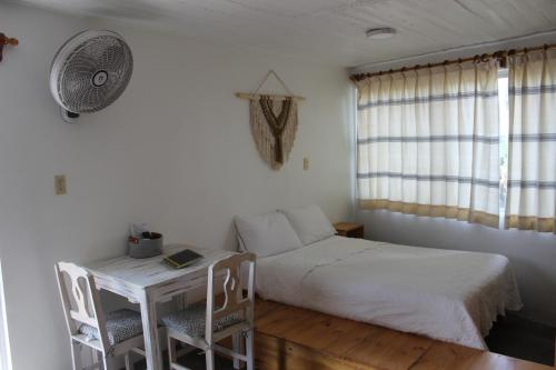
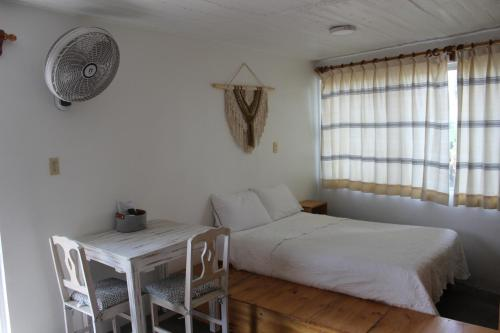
- notepad [161,248,205,270]
